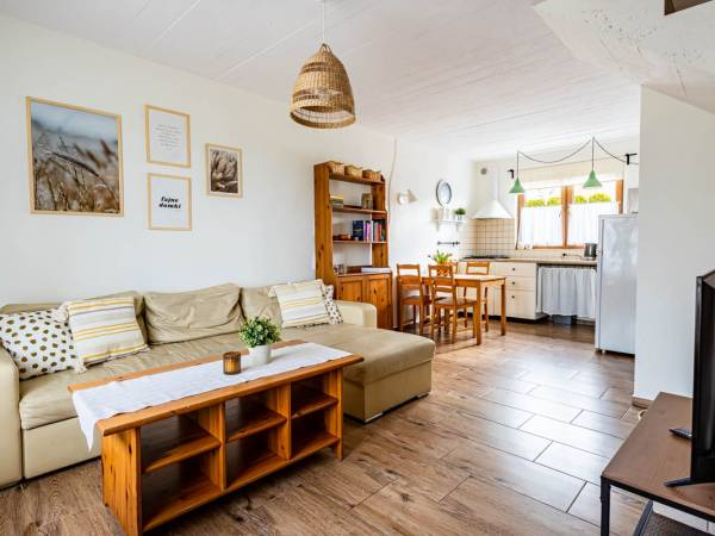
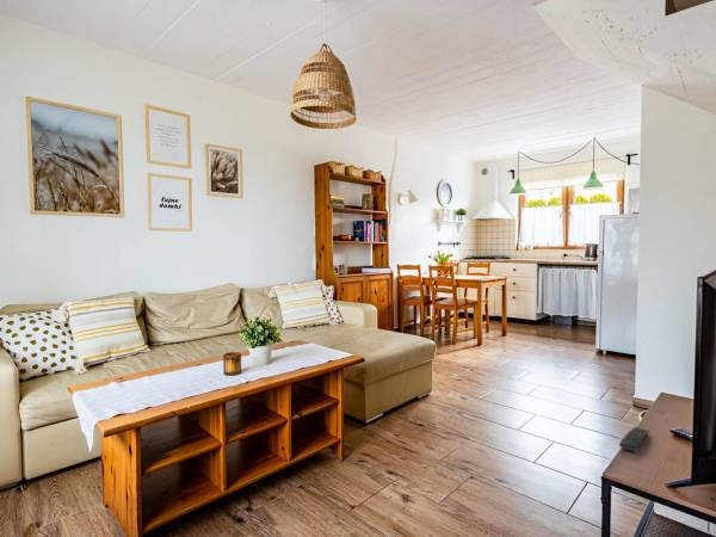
+ remote control [618,426,650,453]
